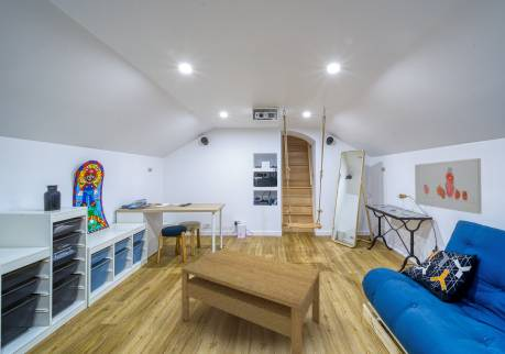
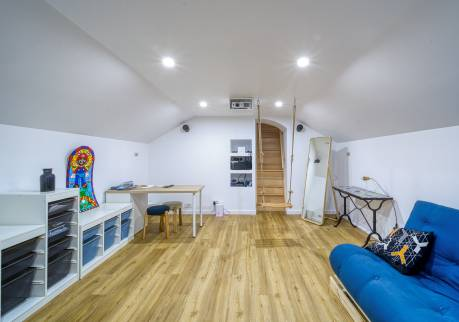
- wall art [414,157,483,215]
- coffee table [180,247,321,354]
